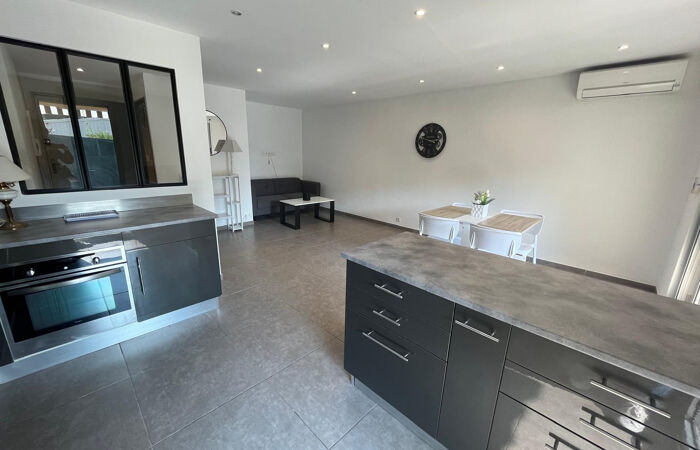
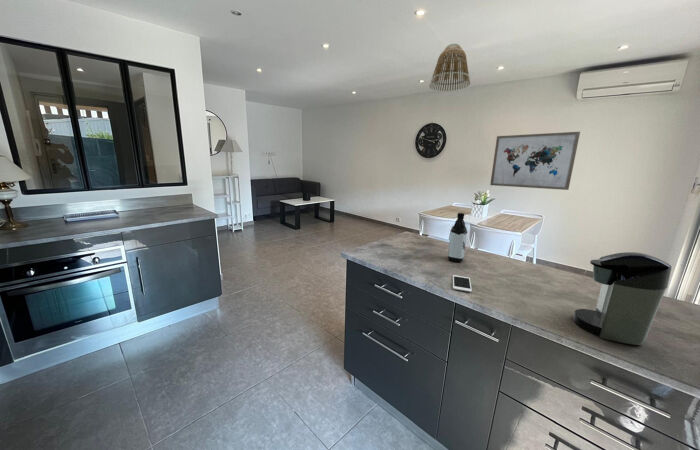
+ water bottle [447,212,468,263]
+ lamp shade [428,42,471,92]
+ coffee maker [572,251,673,346]
+ cell phone [452,274,473,293]
+ wall art [489,131,581,191]
